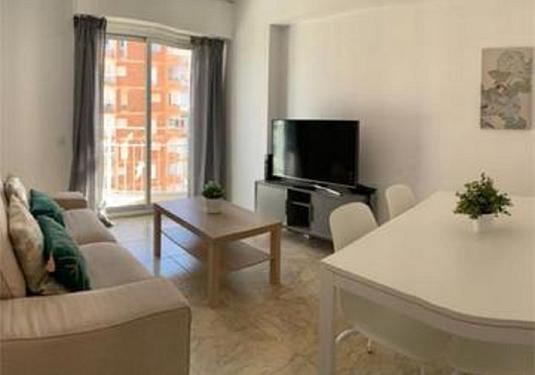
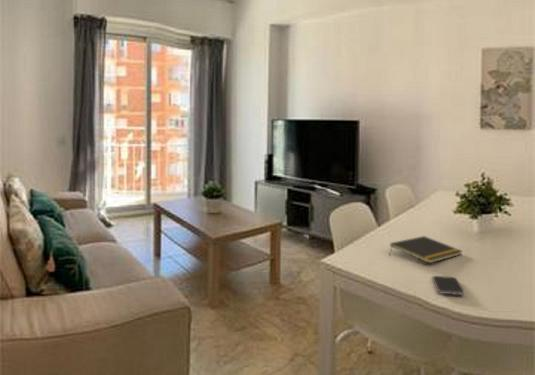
+ smartphone [431,275,465,296]
+ notepad [389,235,463,264]
